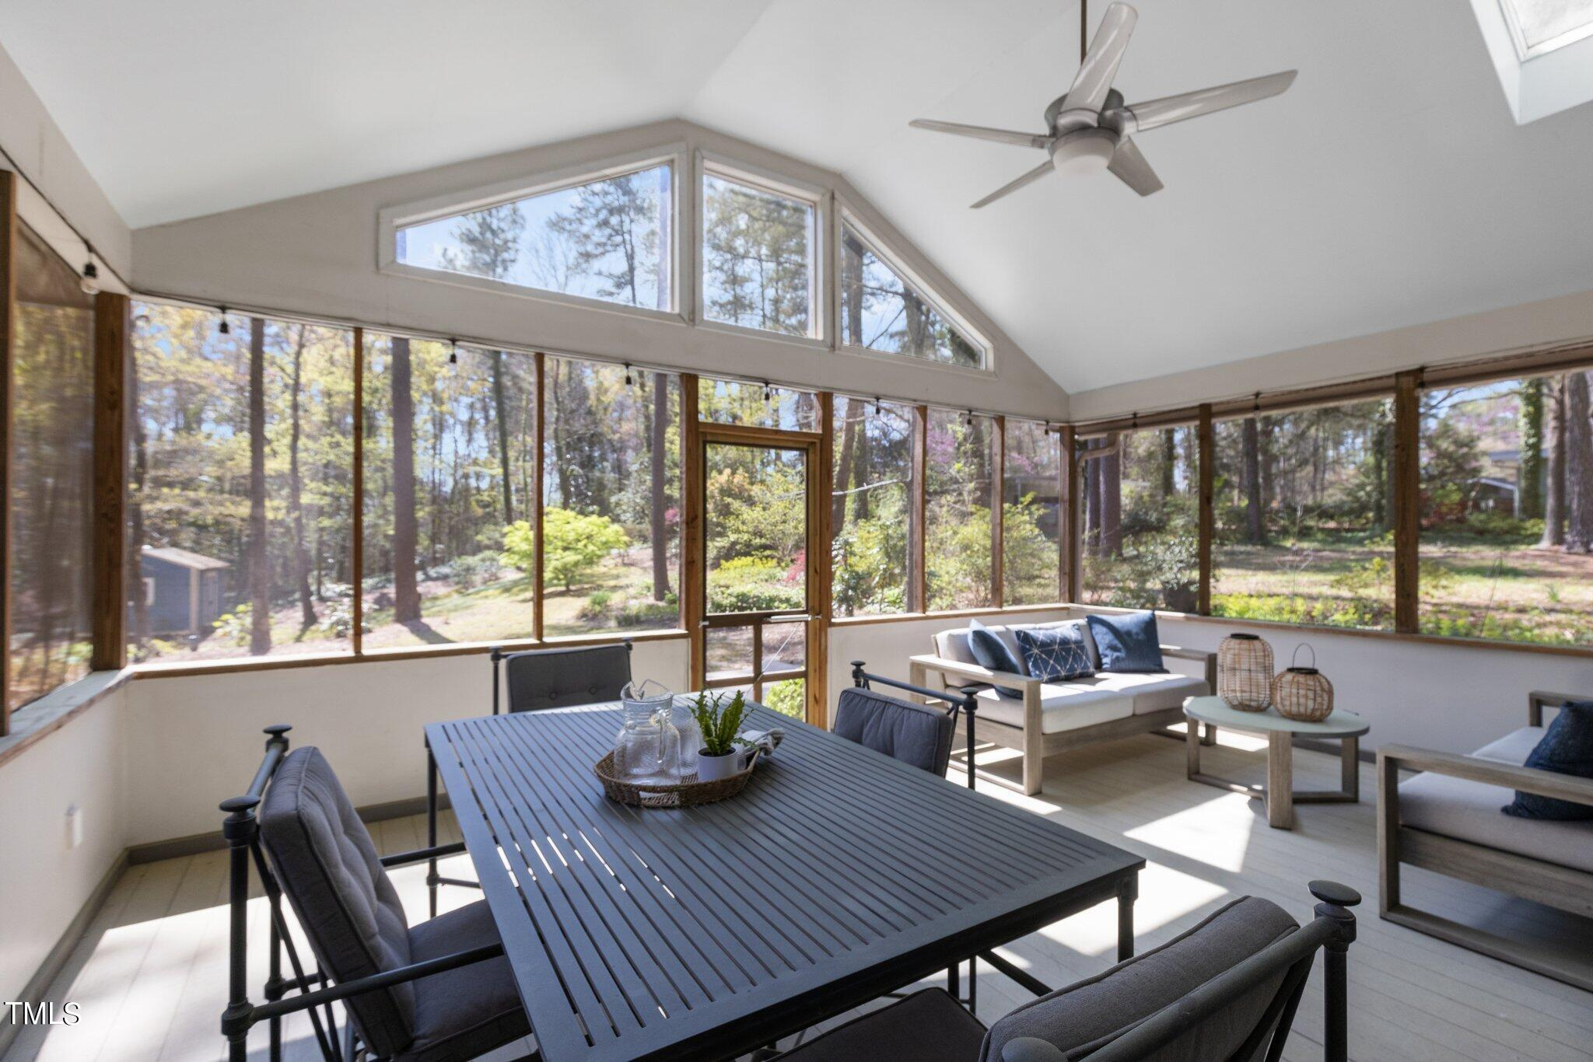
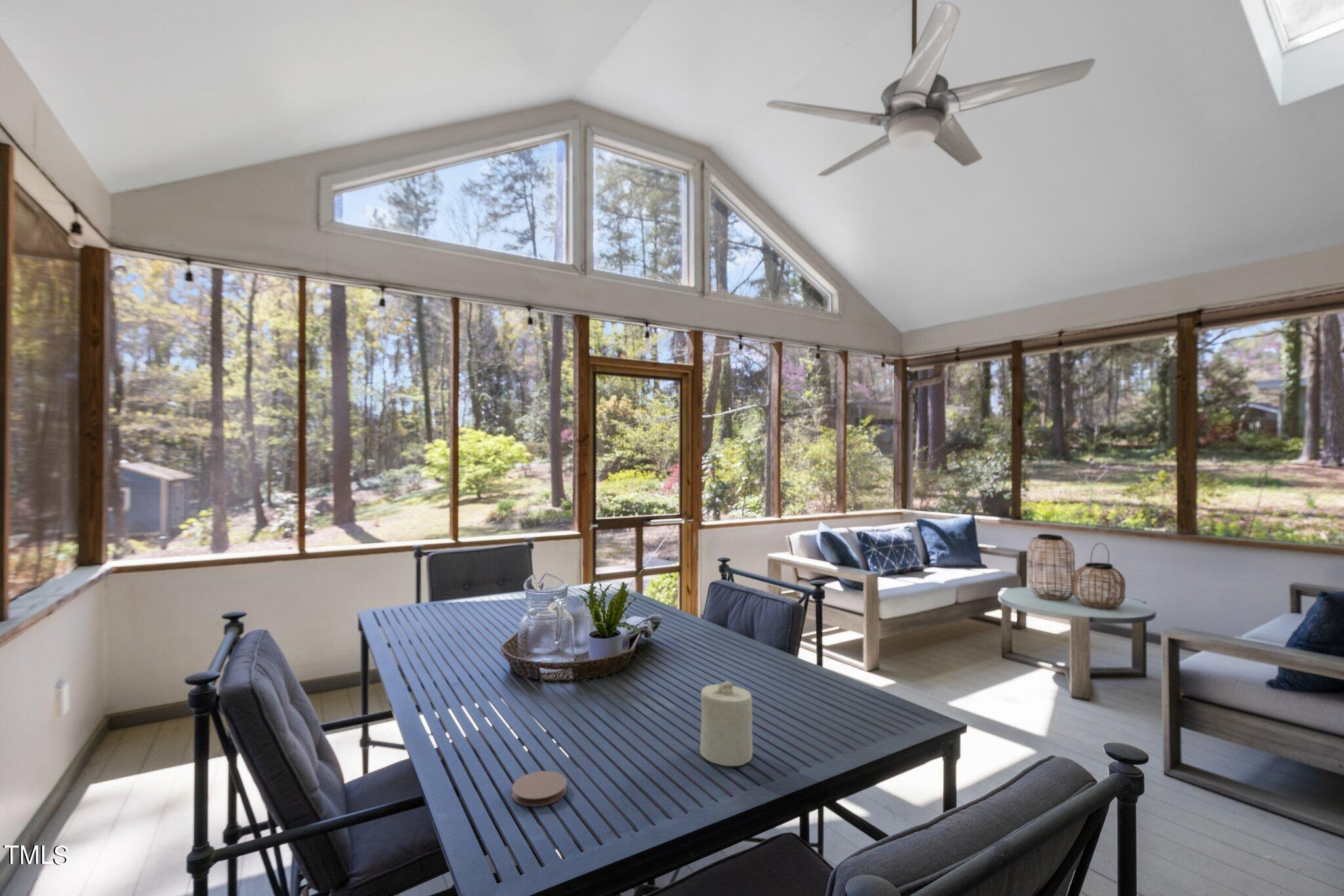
+ coaster [511,770,568,807]
+ candle [700,680,753,767]
